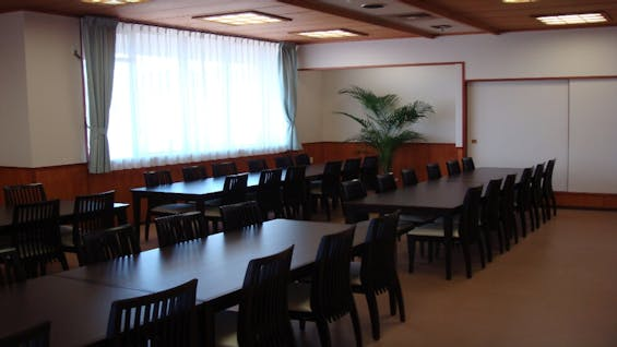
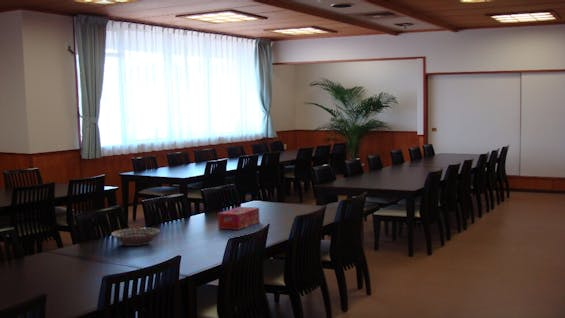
+ tissue box [217,206,260,231]
+ decorative bowl [110,227,161,247]
